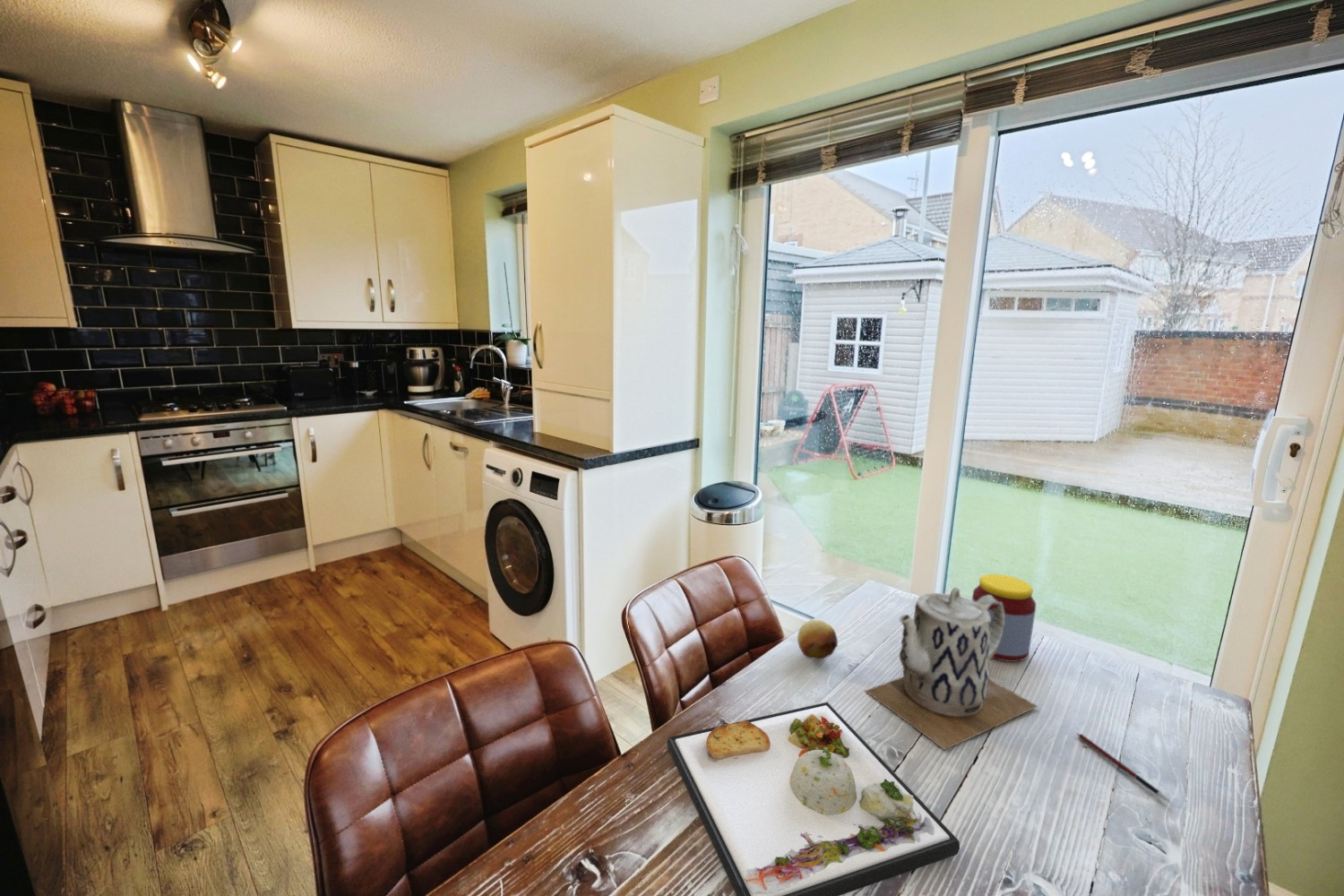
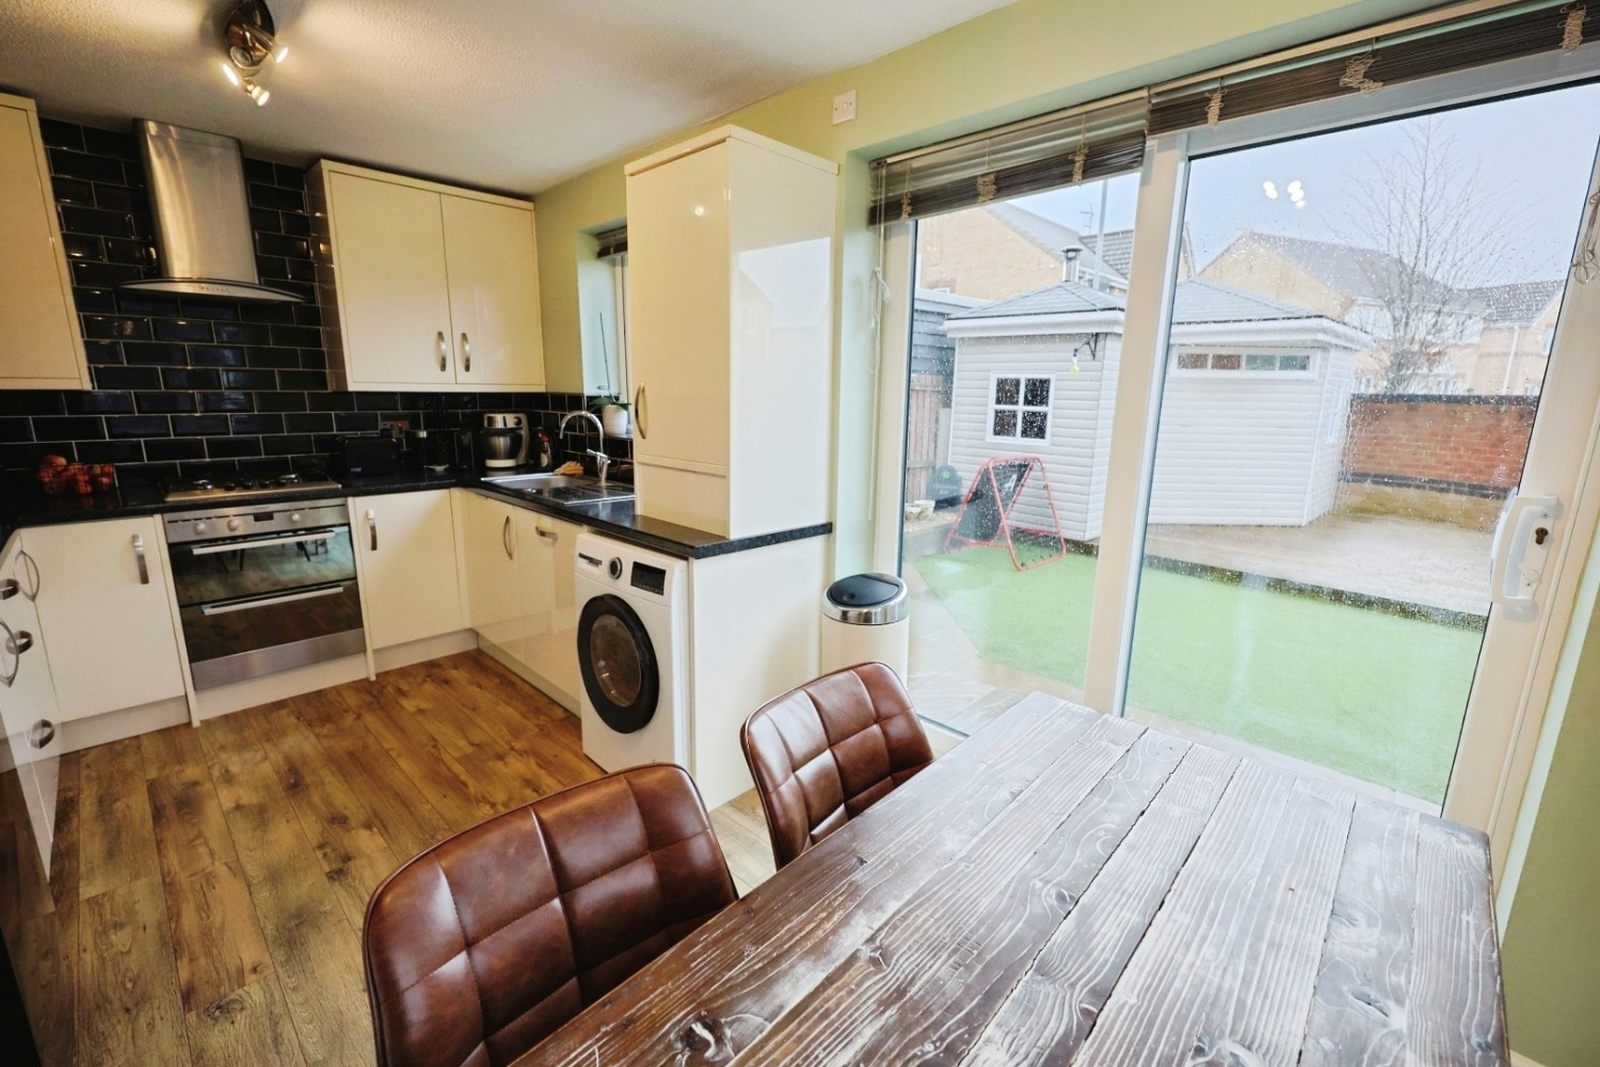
- jar [971,573,1037,663]
- pen [1076,732,1172,804]
- teapot [865,587,1038,751]
- fruit [797,619,839,661]
- dinner plate [667,702,961,896]
